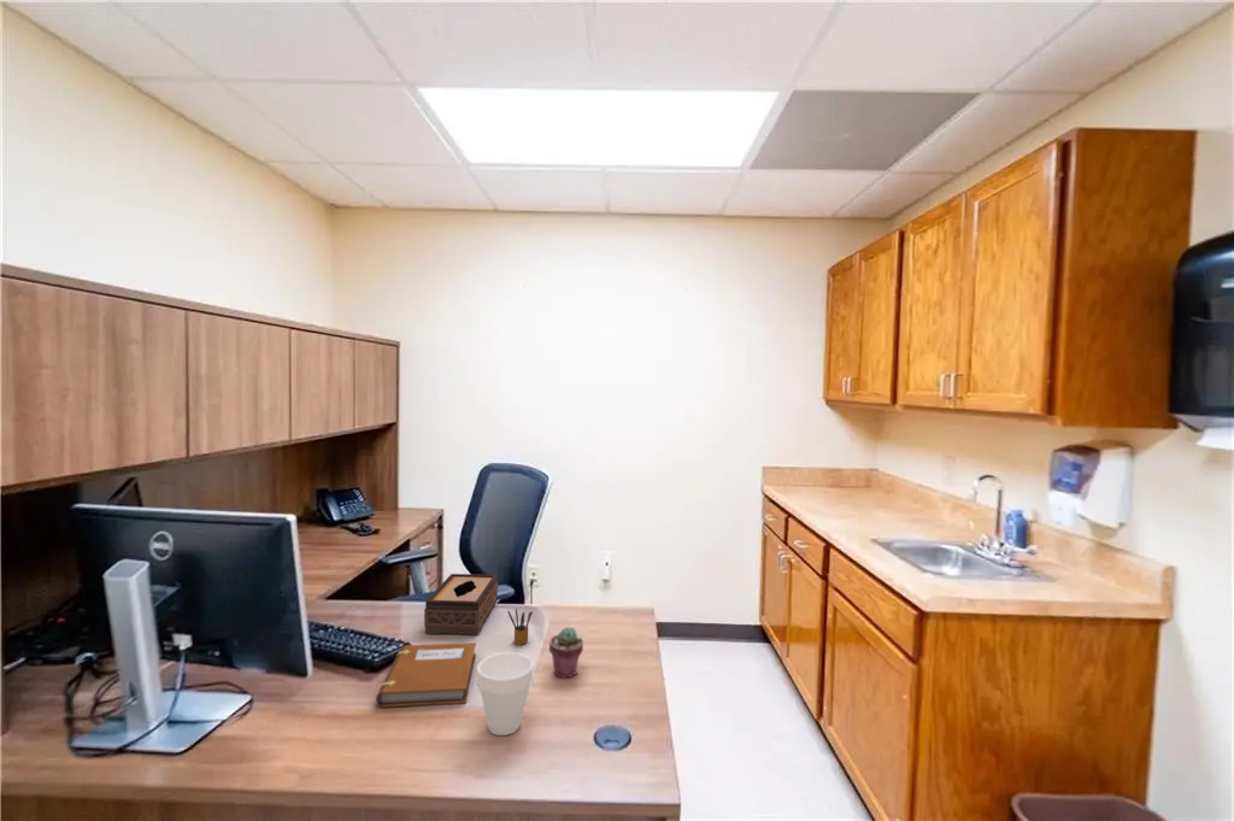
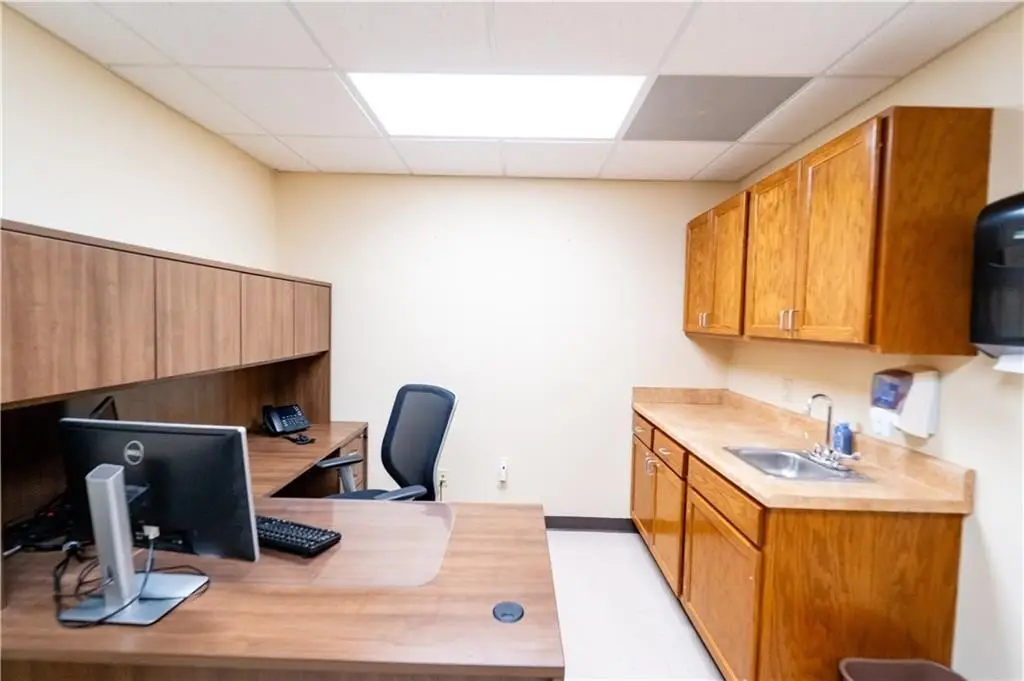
- pencil box [506,606,534,646]
- potted succulent [548,626,584,679]
- cup [475,651,534,737]
- tissue box [423,573,499,637]
- notebook [375,641,477,708]
